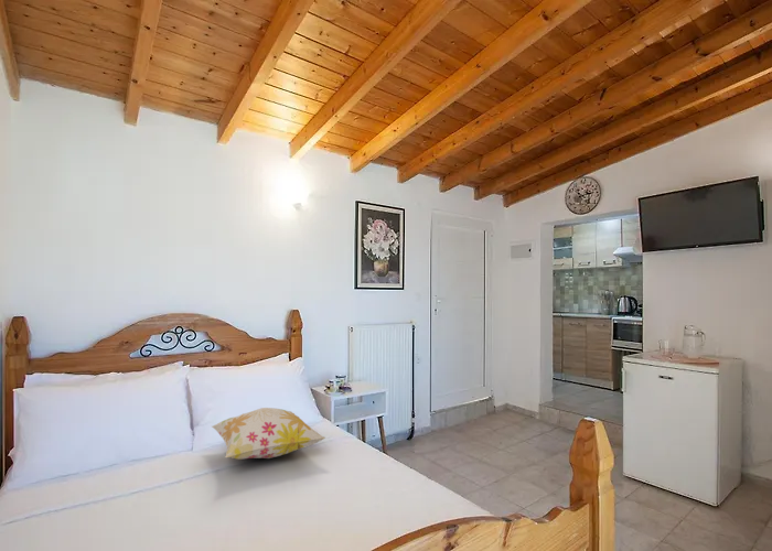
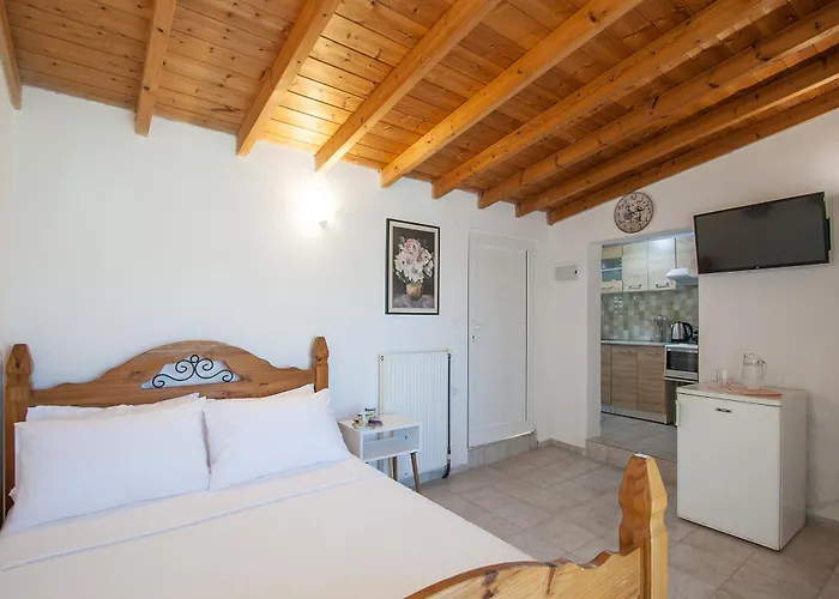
- decorative pillow [211,407,326,461]
